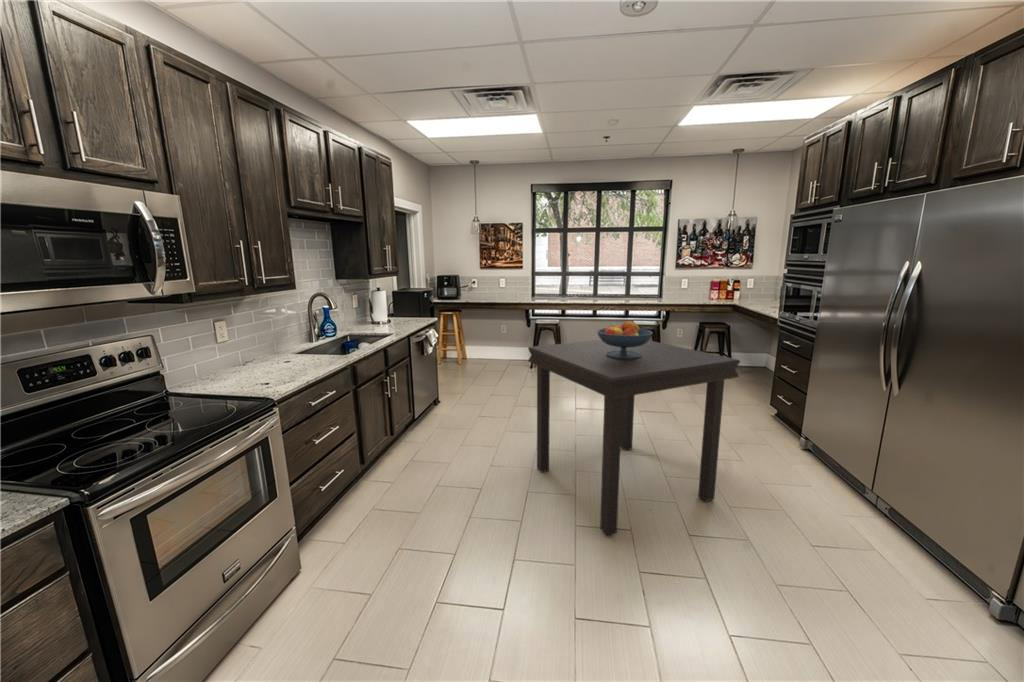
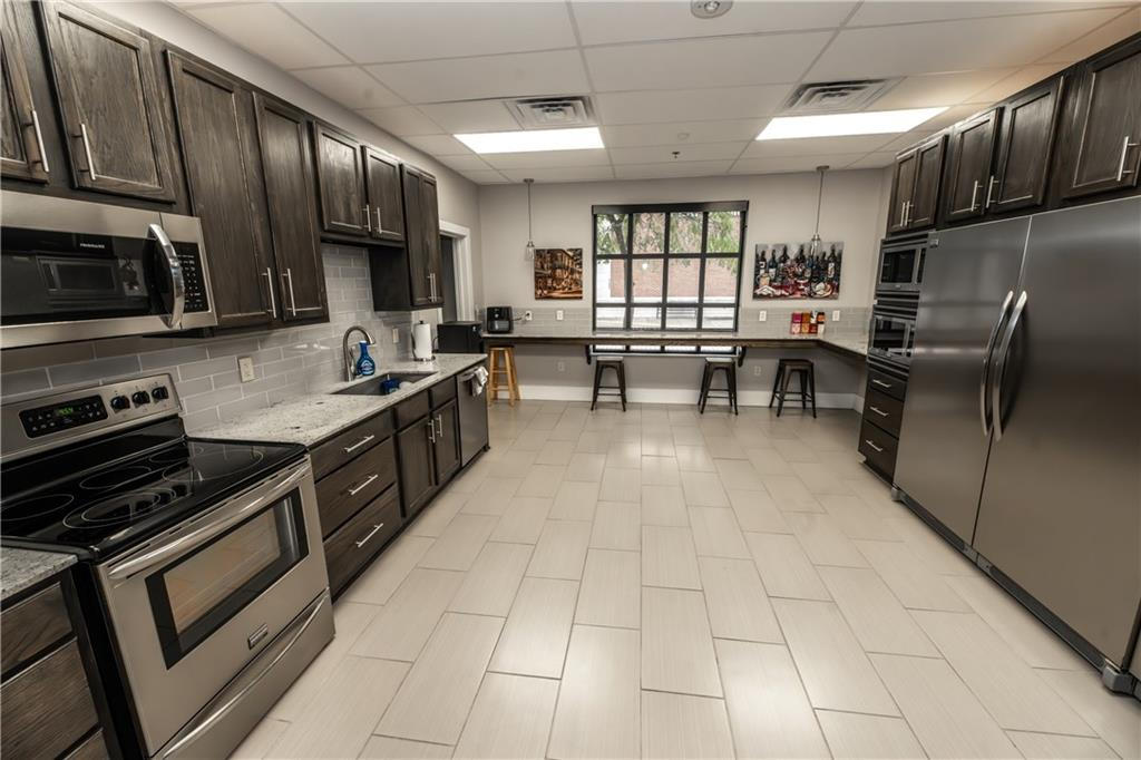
- fruit bowl [596,320,654,359]
- dining table [527,339,741,537]
